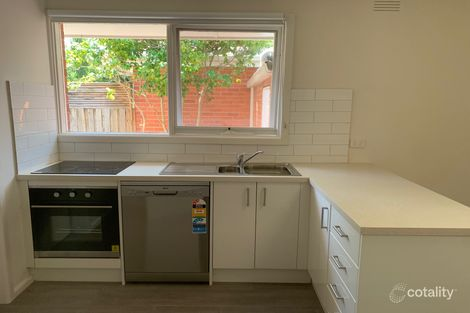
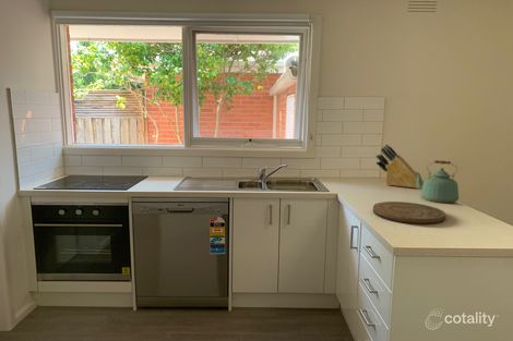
+ cutting board [372,200,446,226]
+ knife block [374,144,425,190]
+ kettle [416,159,460,204]
